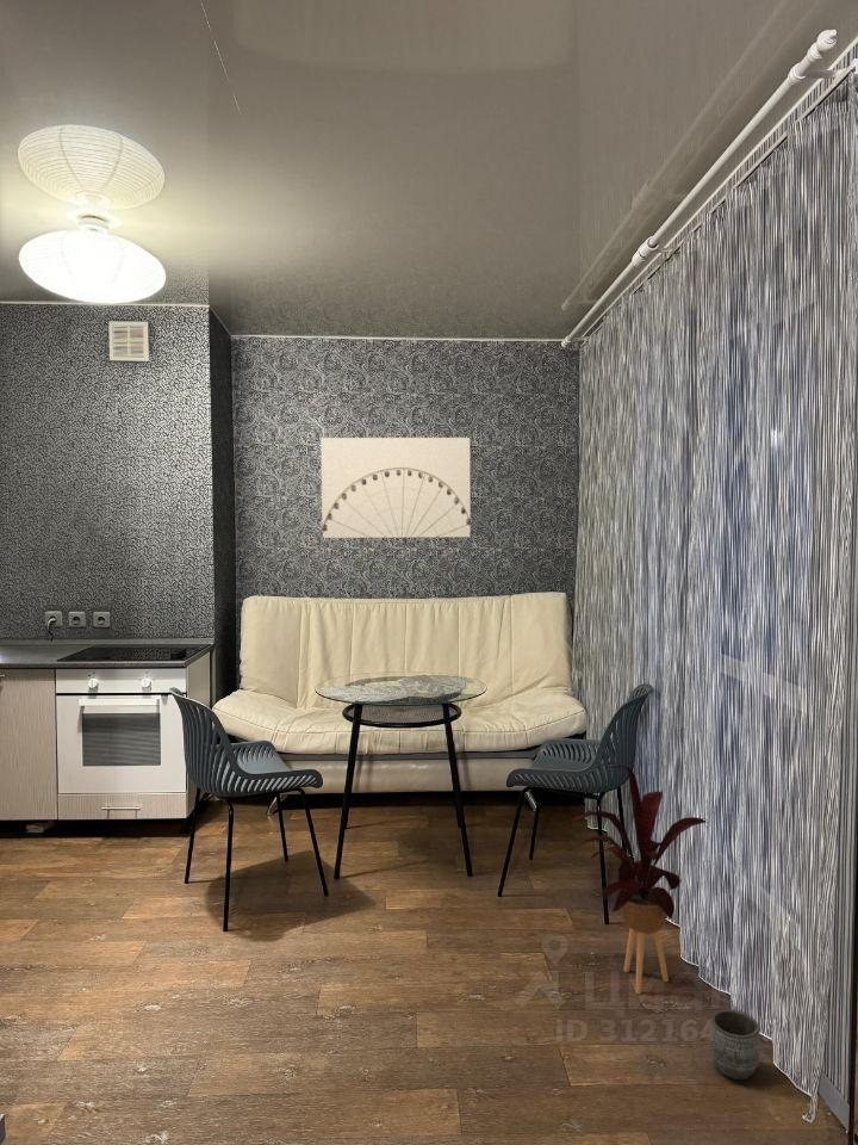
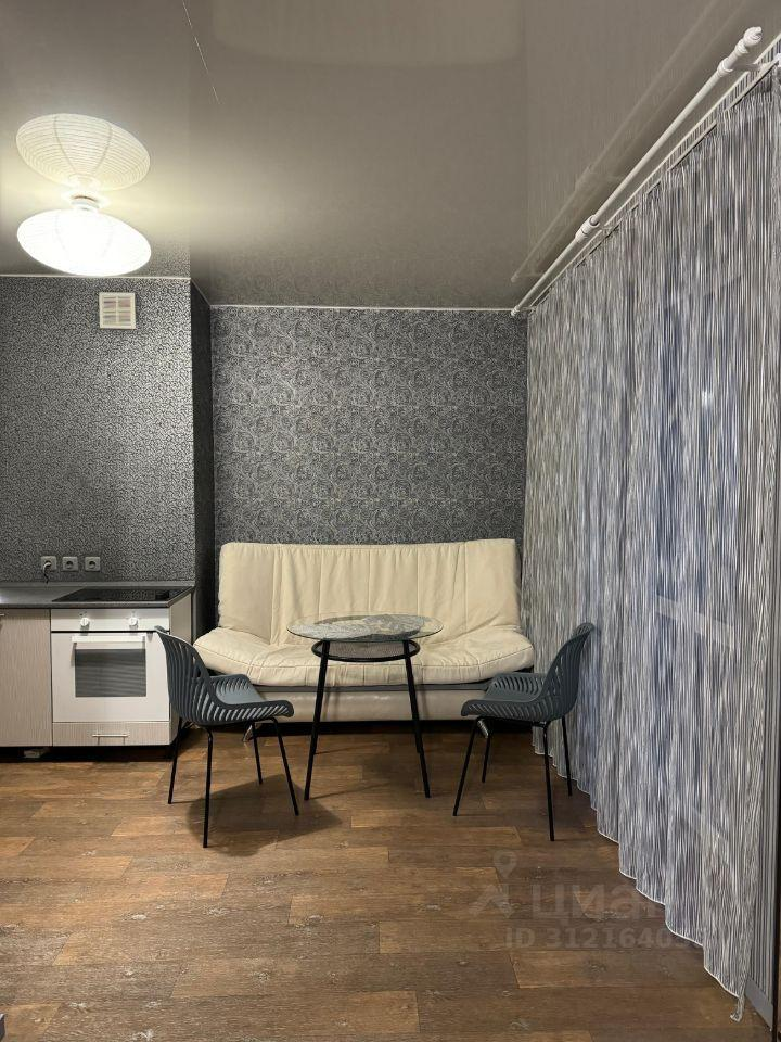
- house plant [561,765,707,995]
- wall art [319,437,472,539]
- planter [709,1008,760,1081]
